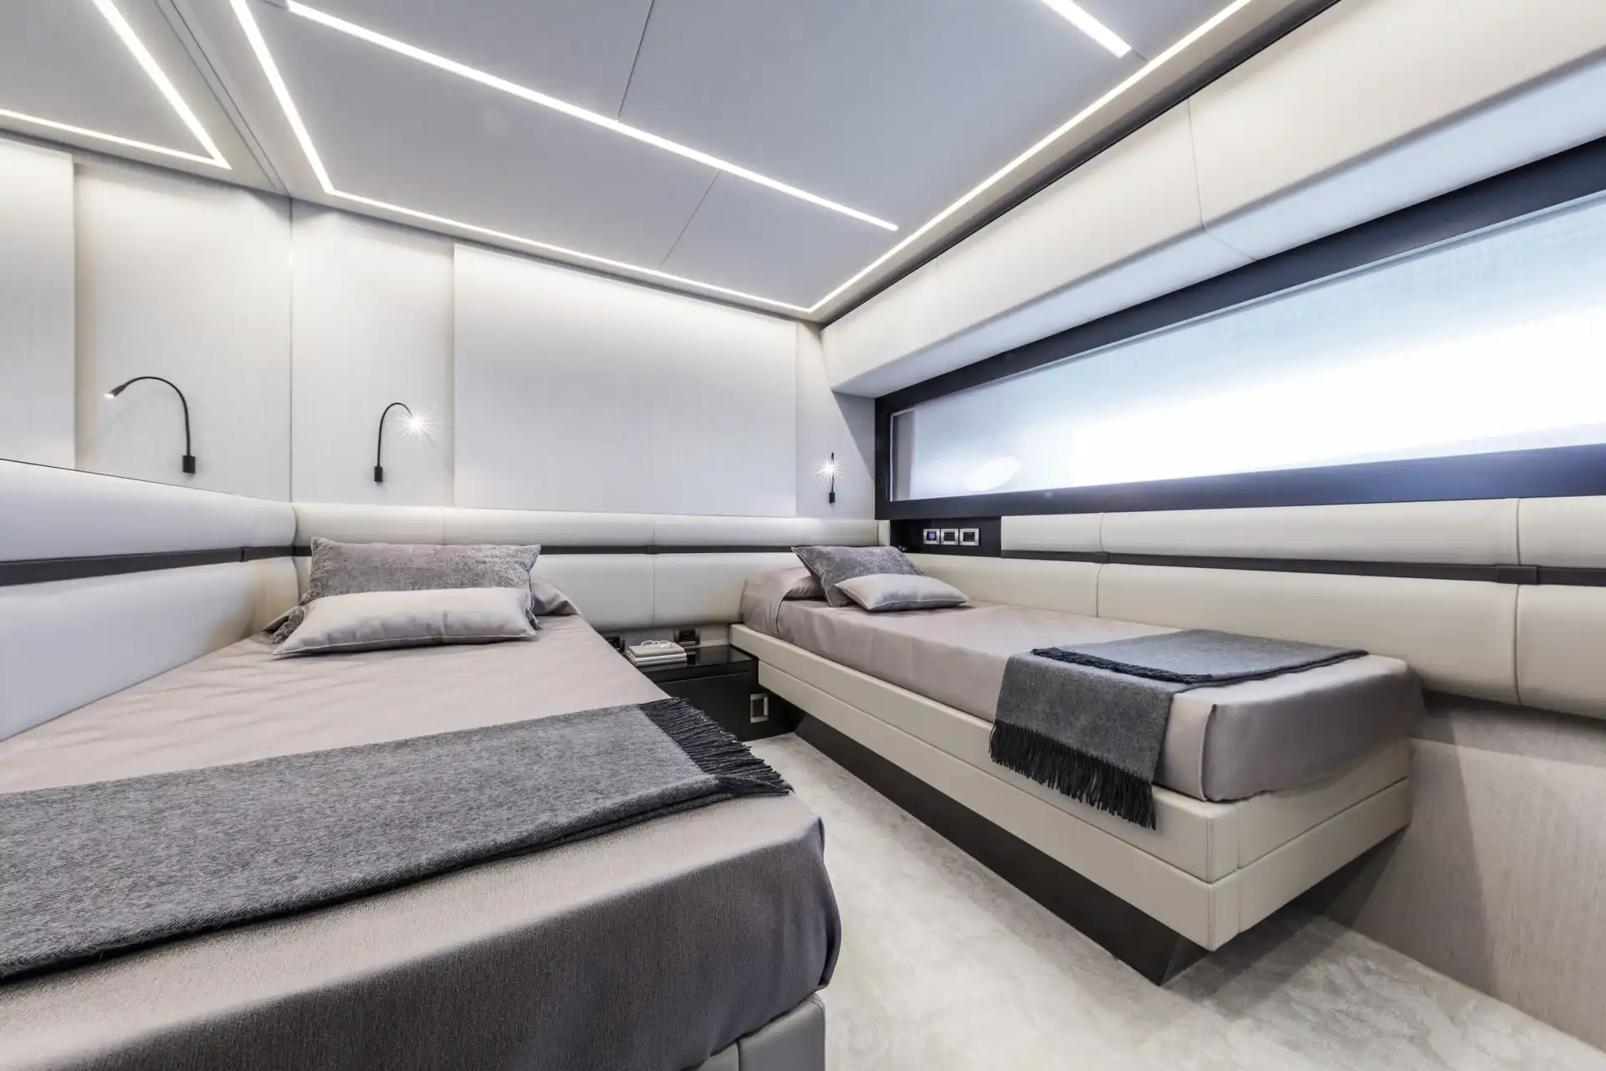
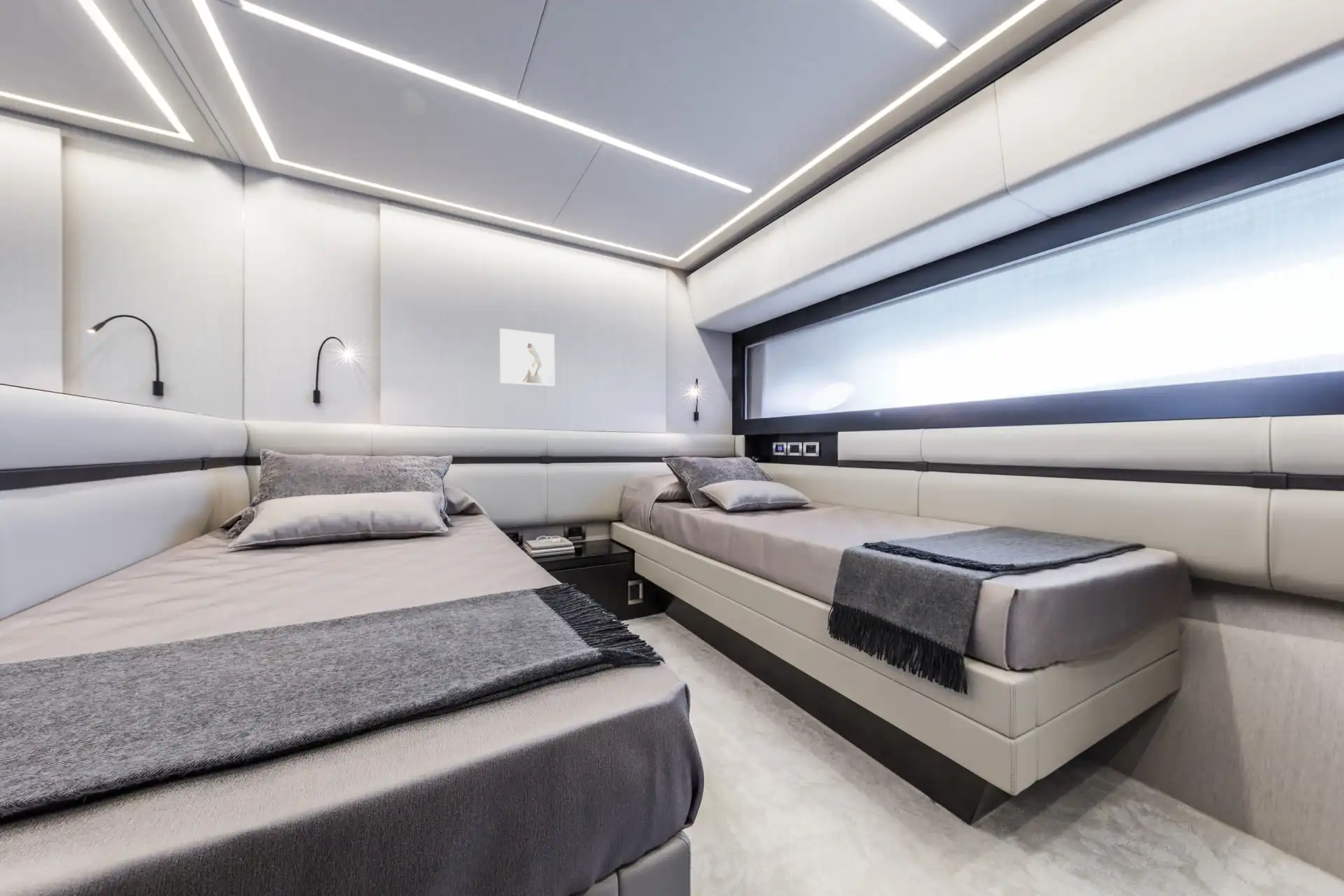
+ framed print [499,328,556,387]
